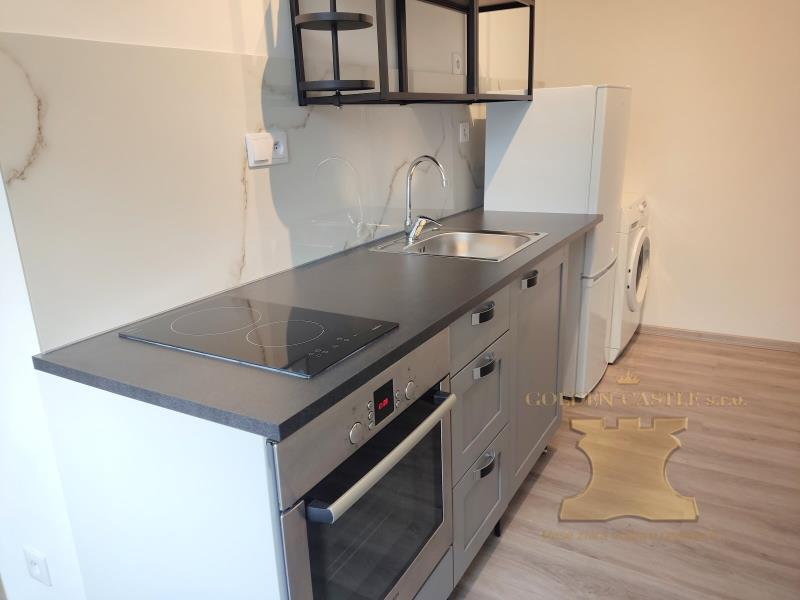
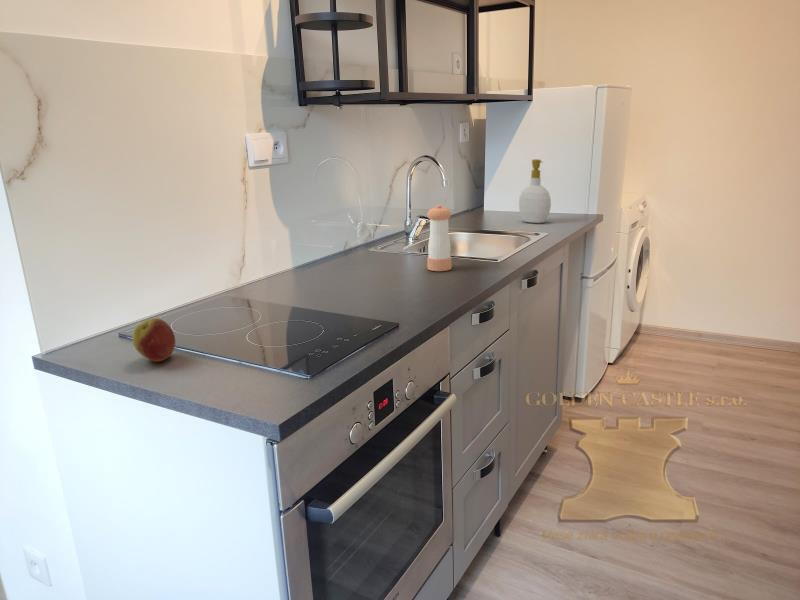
+ pepper shaker [426,204,452,272]
+ apple [131,317,176,363]
+ soap bottle [518,158,552,224]
